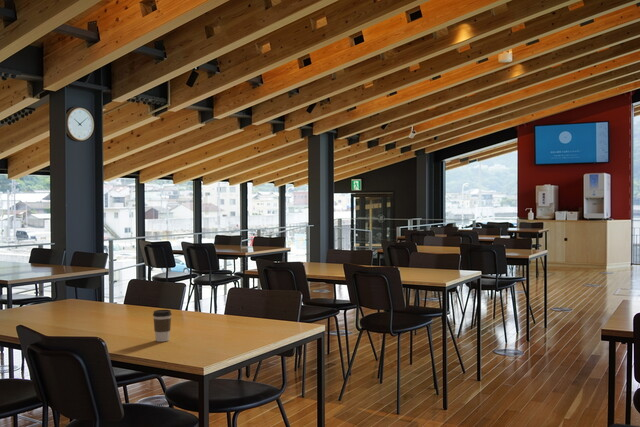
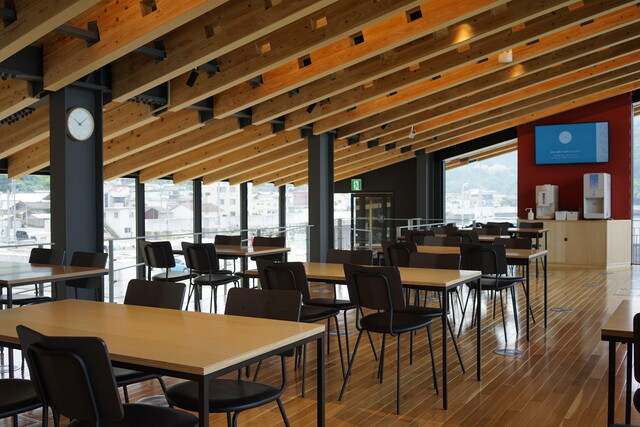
- coffee cup [152,309,172,343]
